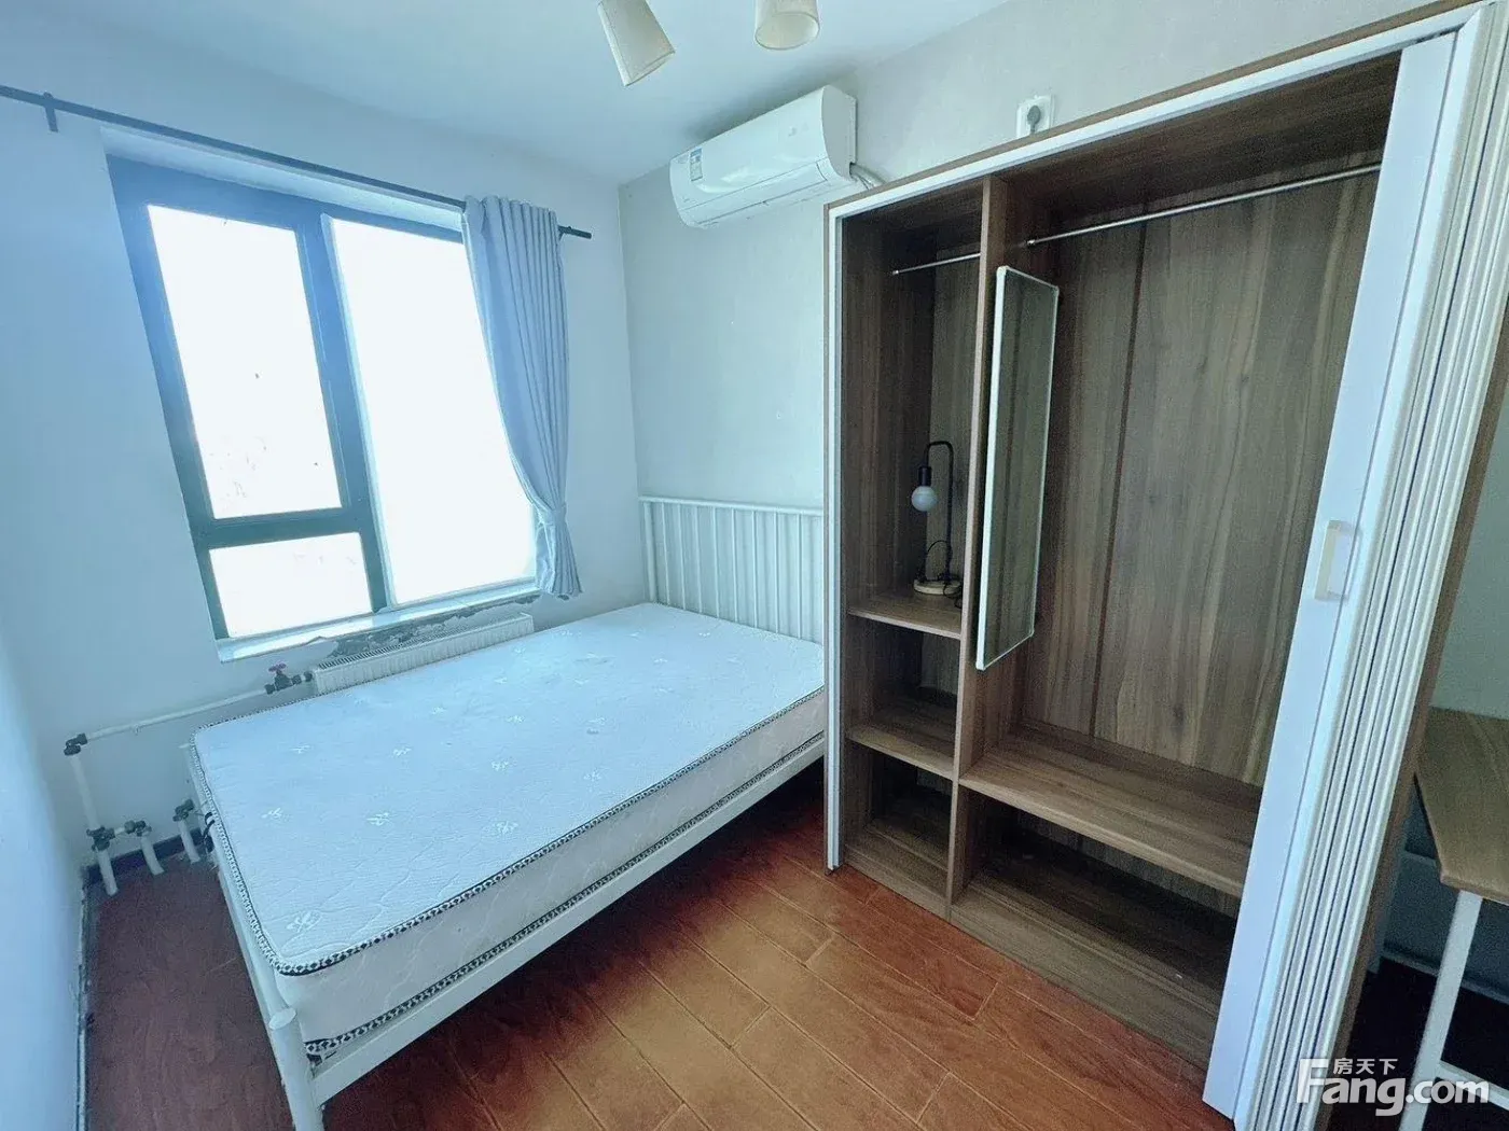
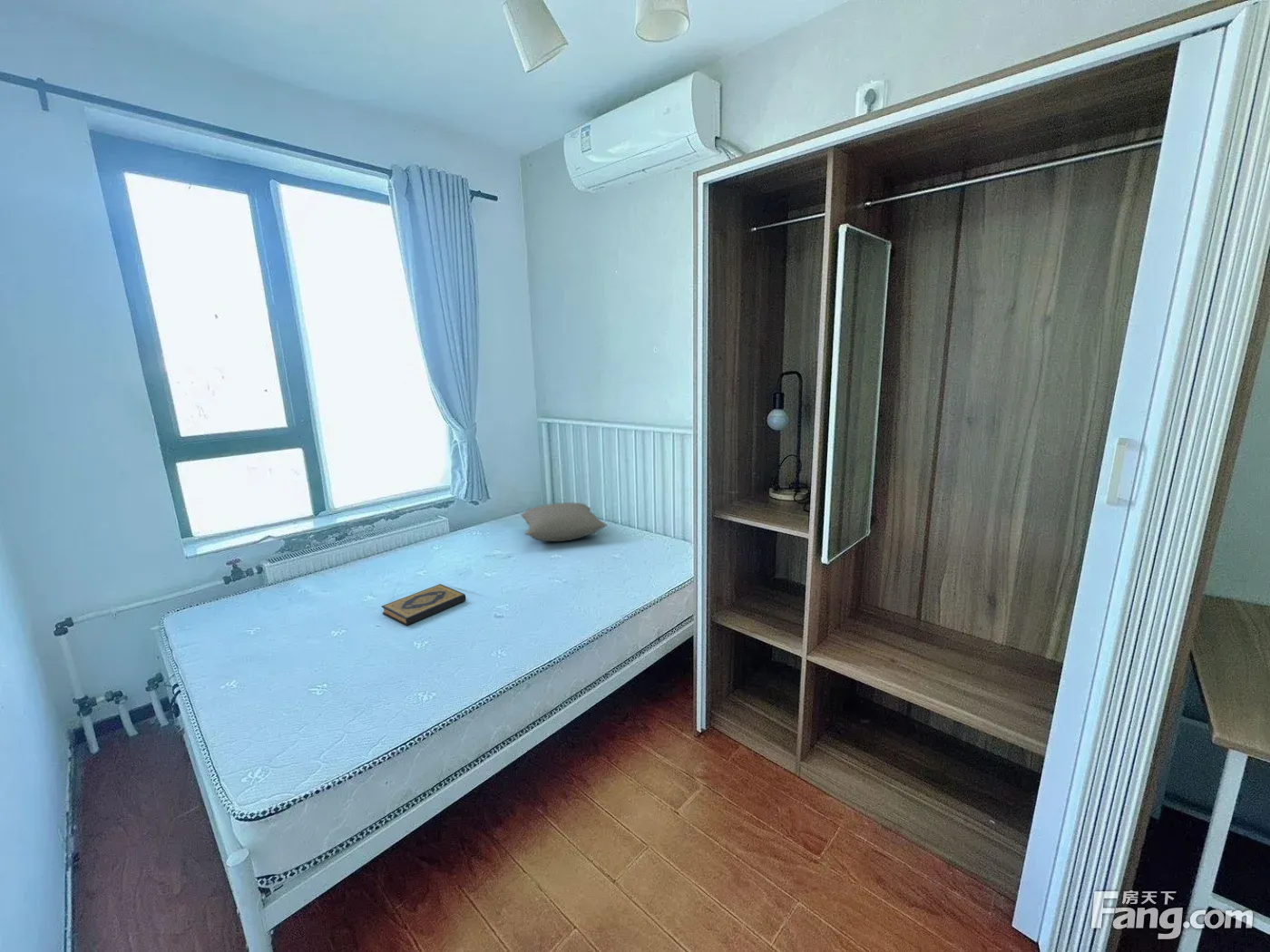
+ pillow [520,501,608,542]
+ hardback book [380,583,466,627]
